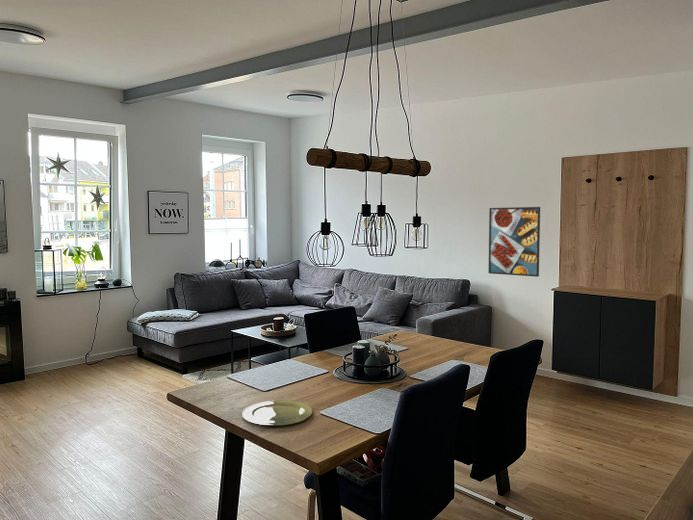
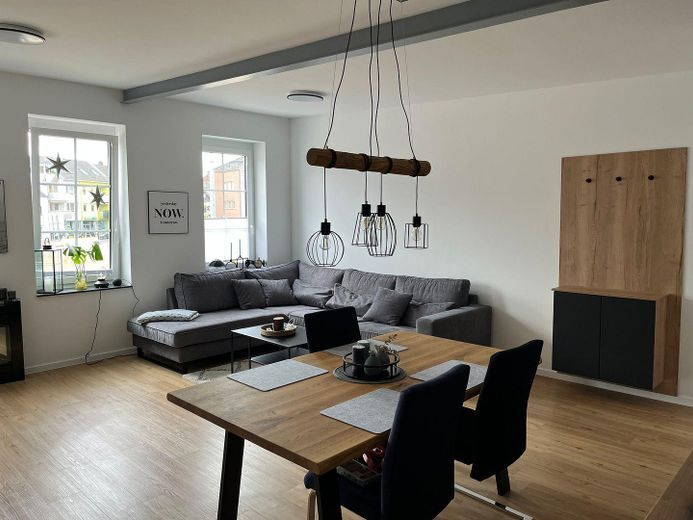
- plate [241,399,313,427]
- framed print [488,206,541,278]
